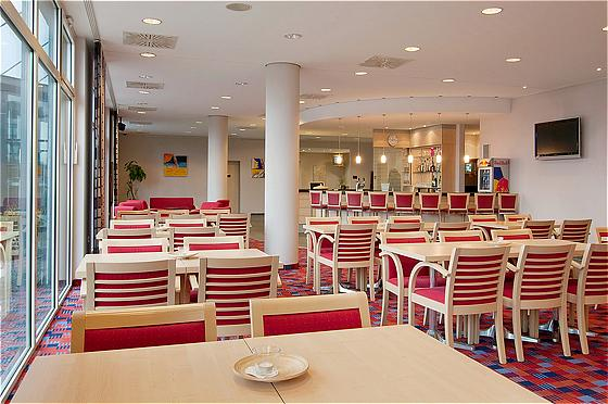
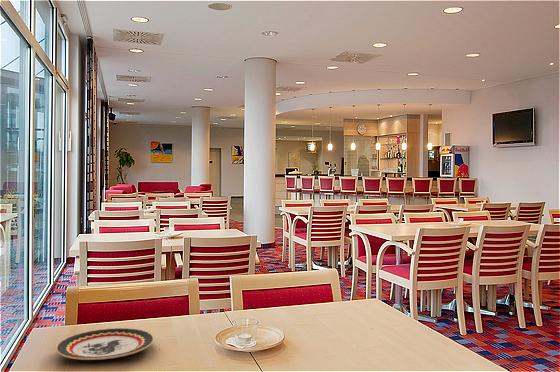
+ plate [55,327,155,361]
